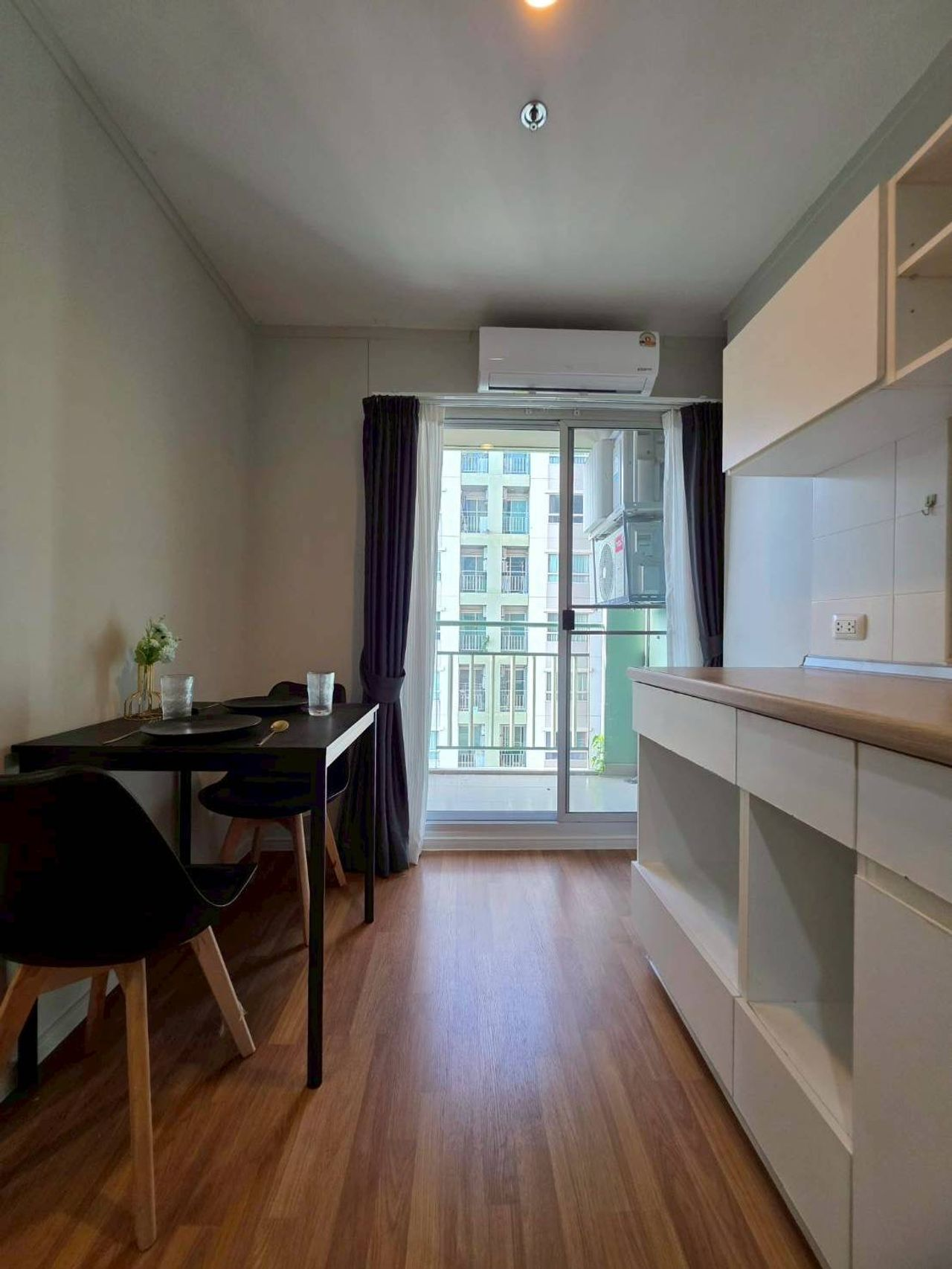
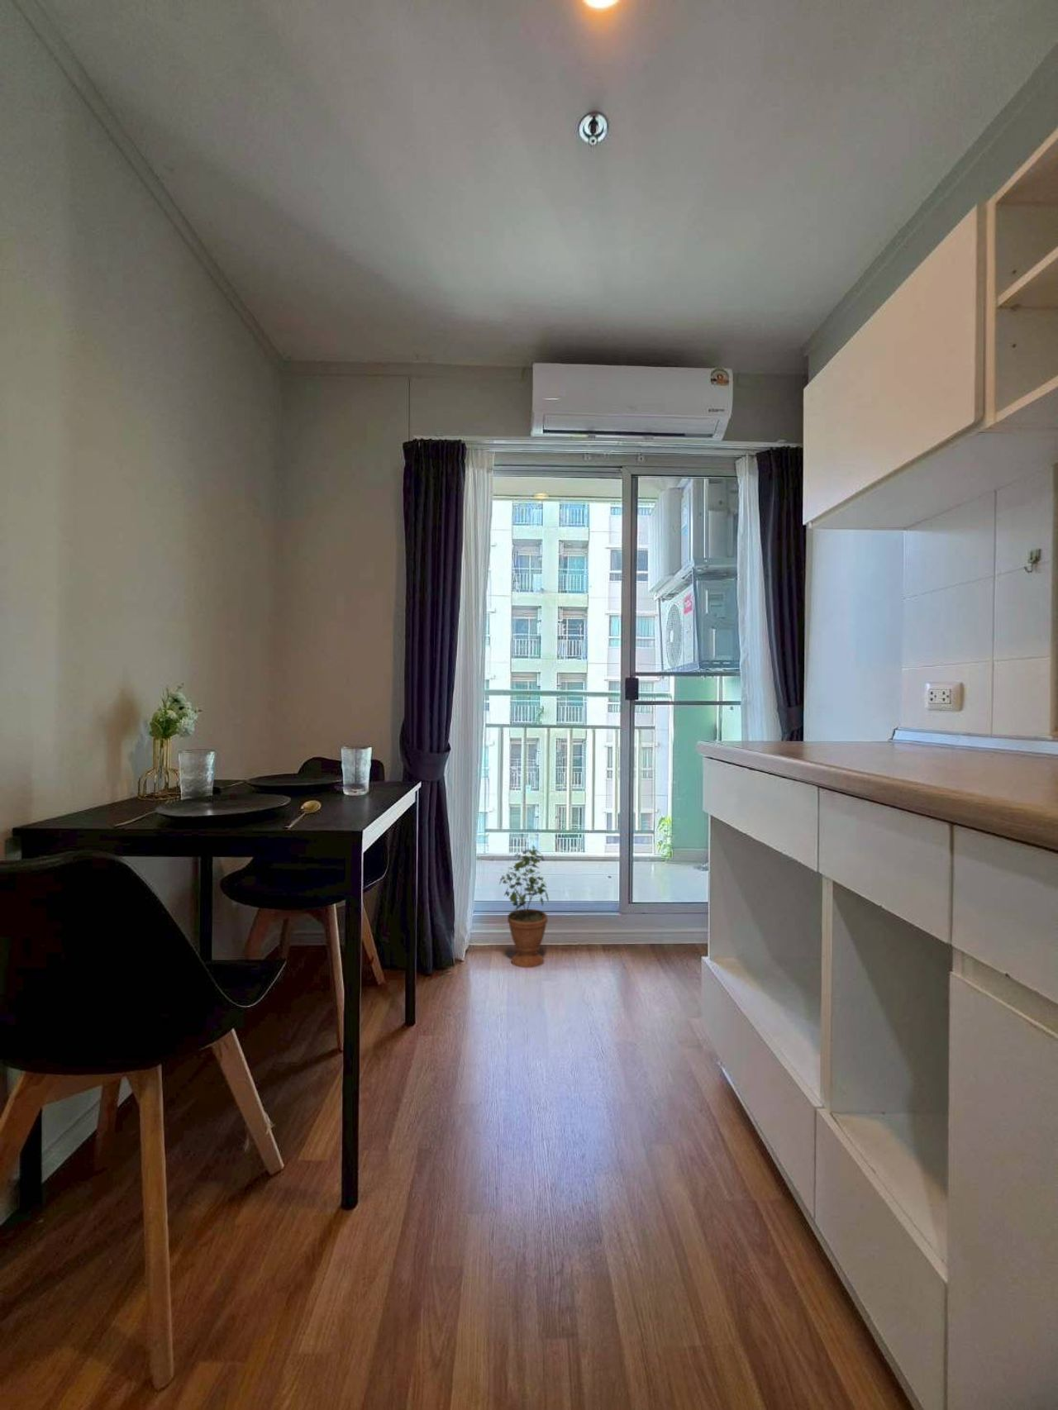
+ potted plant [498,842,550,969]
